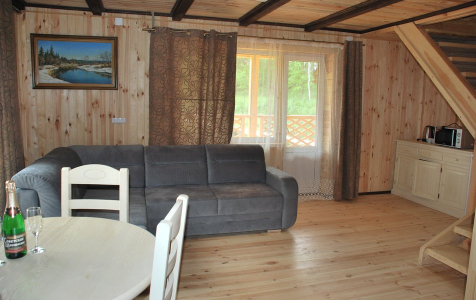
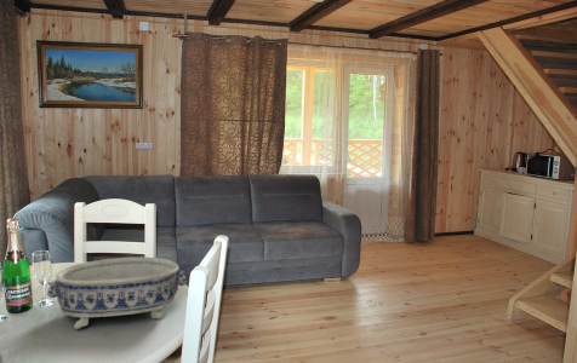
+ decorative bowl [46,255,188,330]
